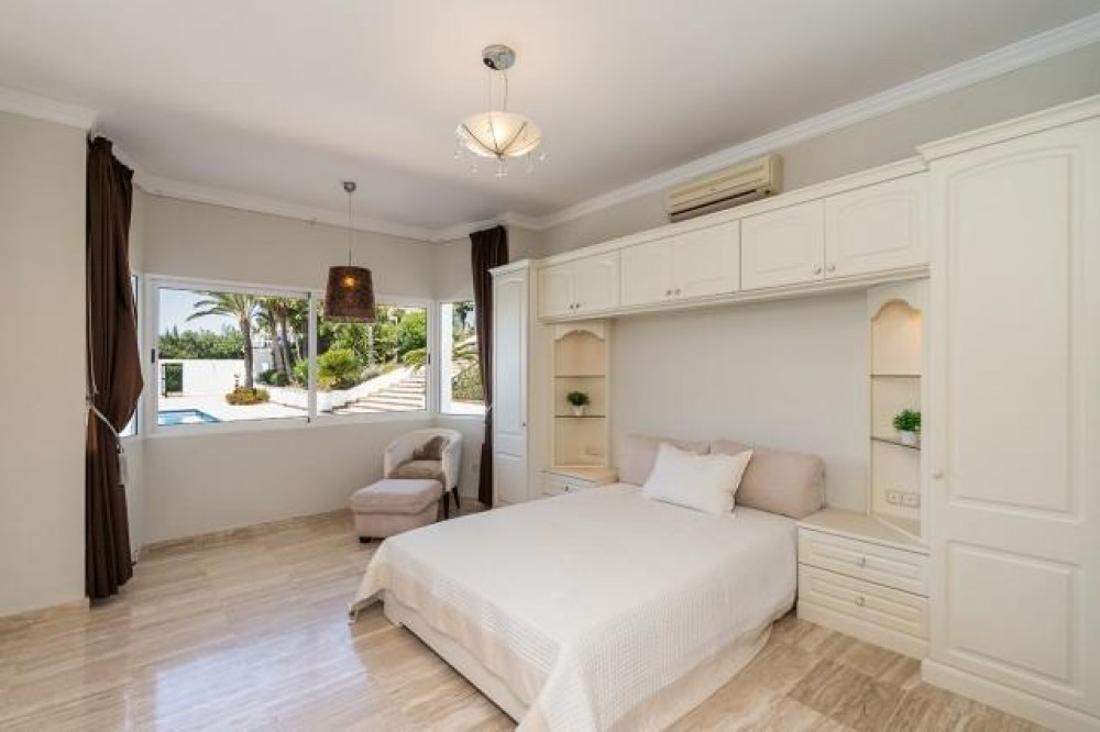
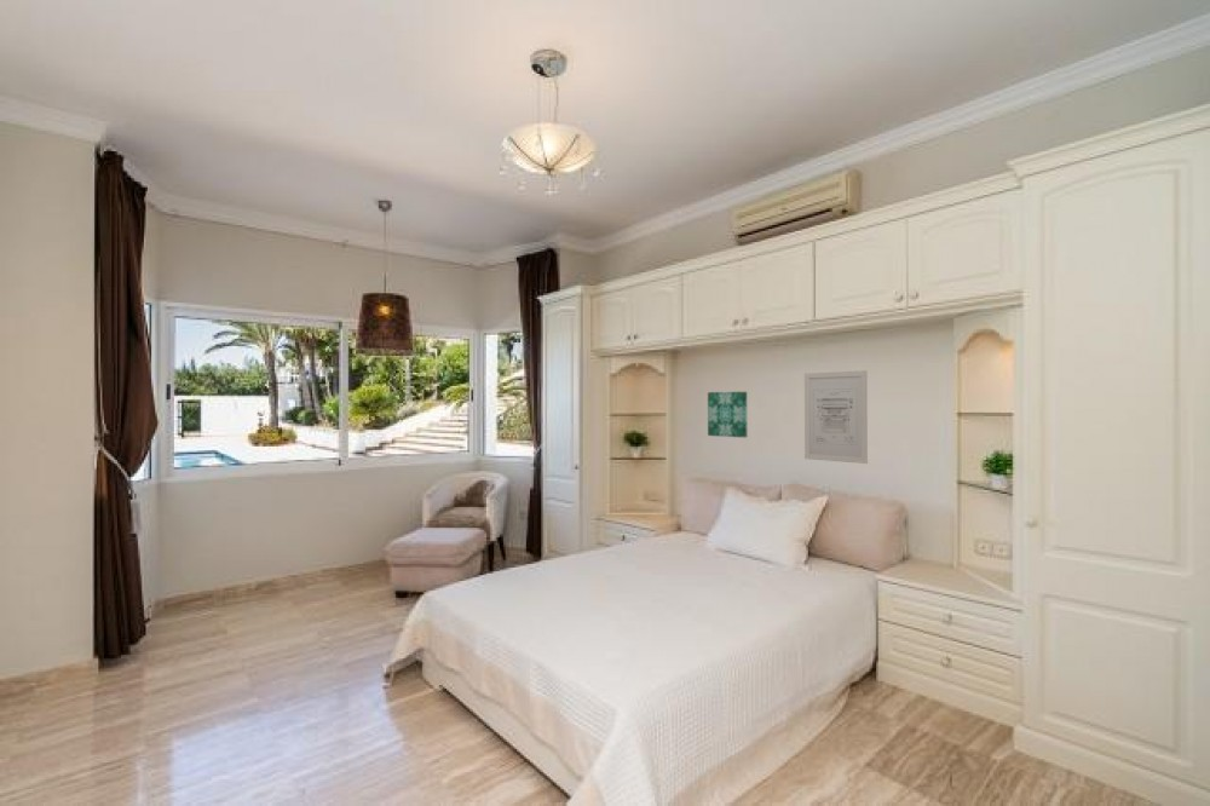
+ wall art [803,369,869,465]
+ wall art [707,391,748,438]
